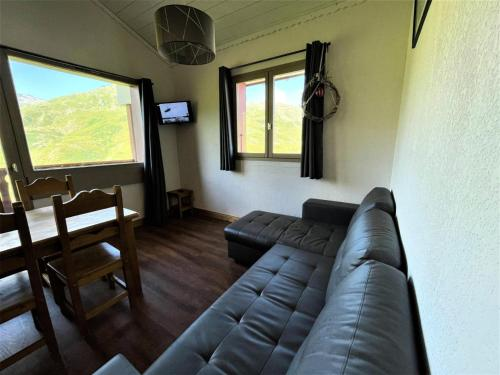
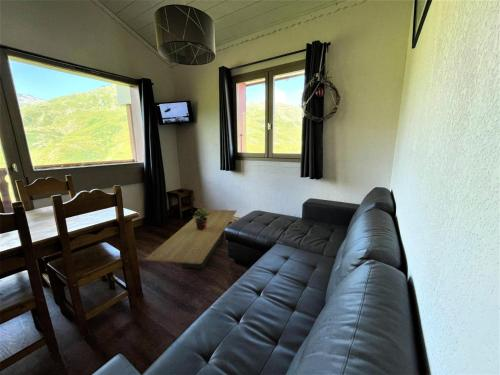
+ coffee table [144,209,238,270]
+ potted plant [192,206,210,230]
